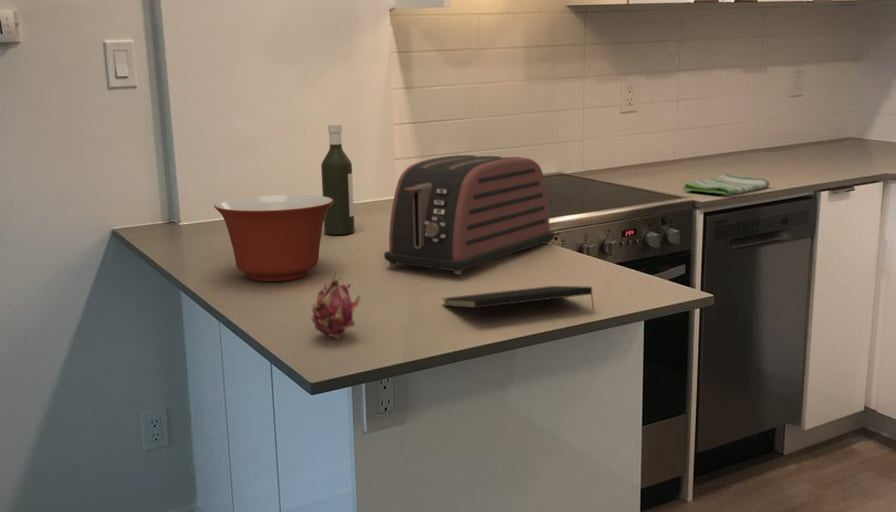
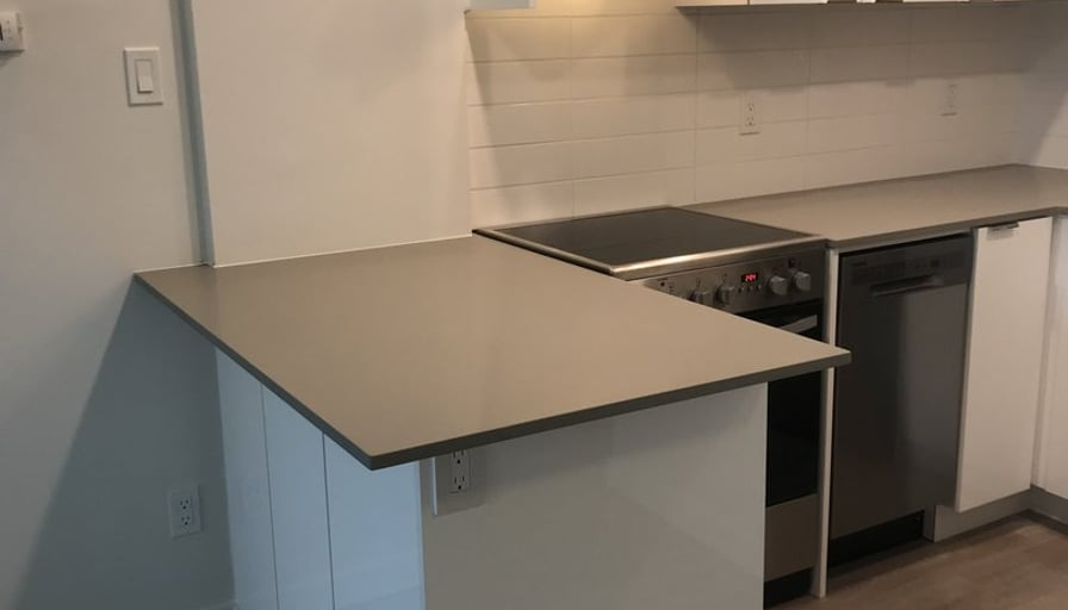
- fruit [309,270,361,341]
- dish towel [682,173,770,196]
- toaster [383,154,556,275]
- mixing bowl [213,194,333,282]
- bottle [320,123,356,236]
- notepad [441,285,596,312]
